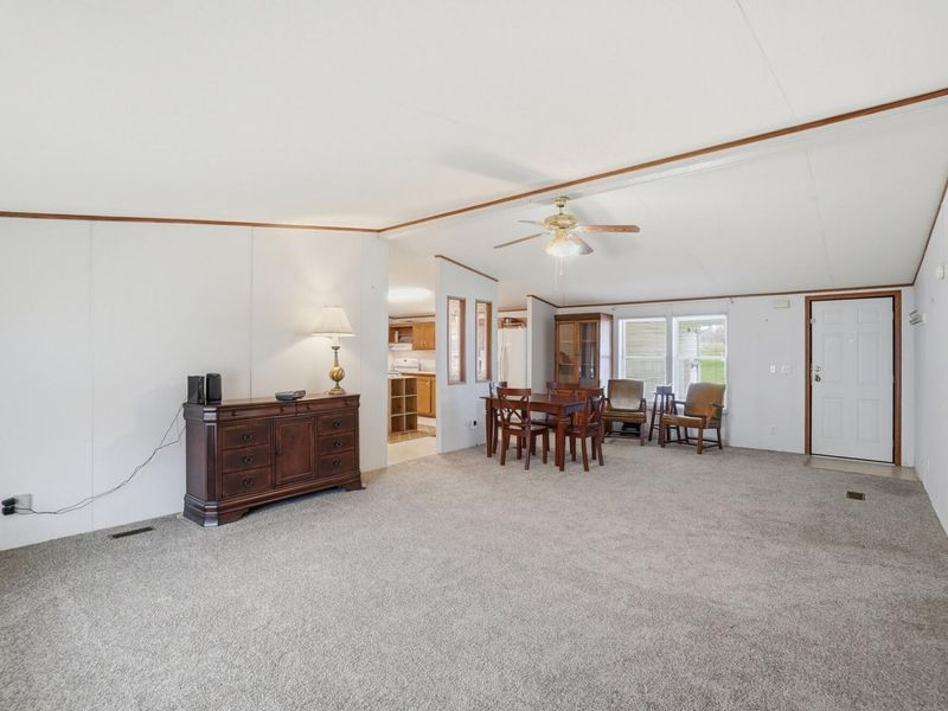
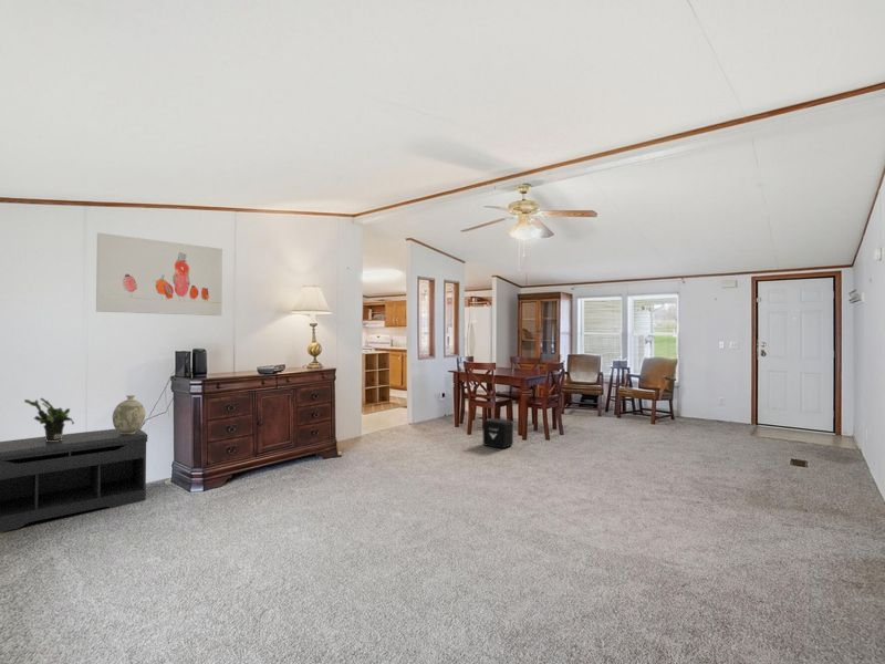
+ decorative vase [112,394,146,434]
+ air purifier [482,417,514,449]
+ wall art [95,231,223,317]
+ potted plant [23,397,75,442]
+ bench [0,428,148,533]
